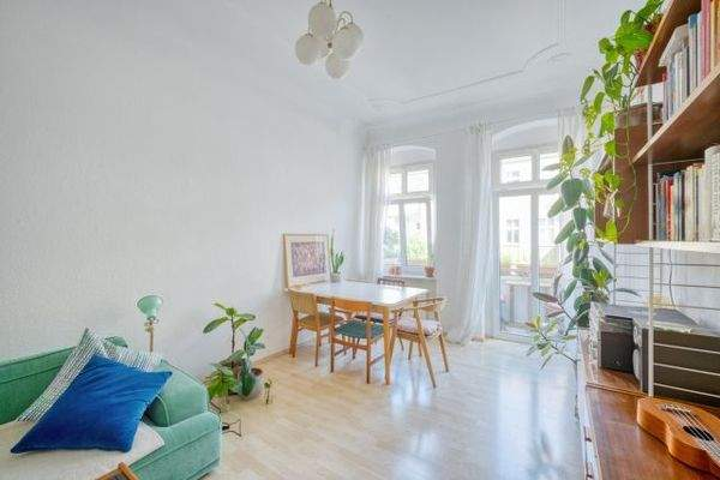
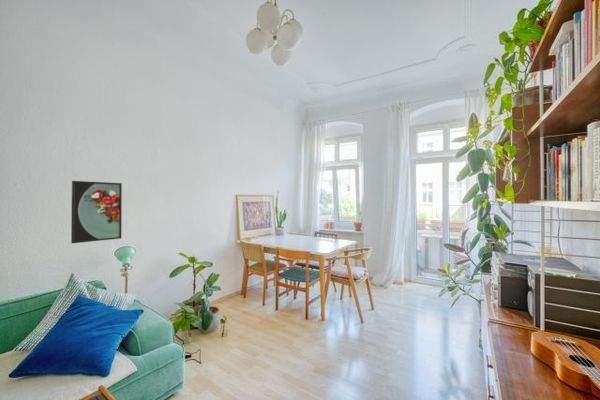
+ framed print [70,180,123,244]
